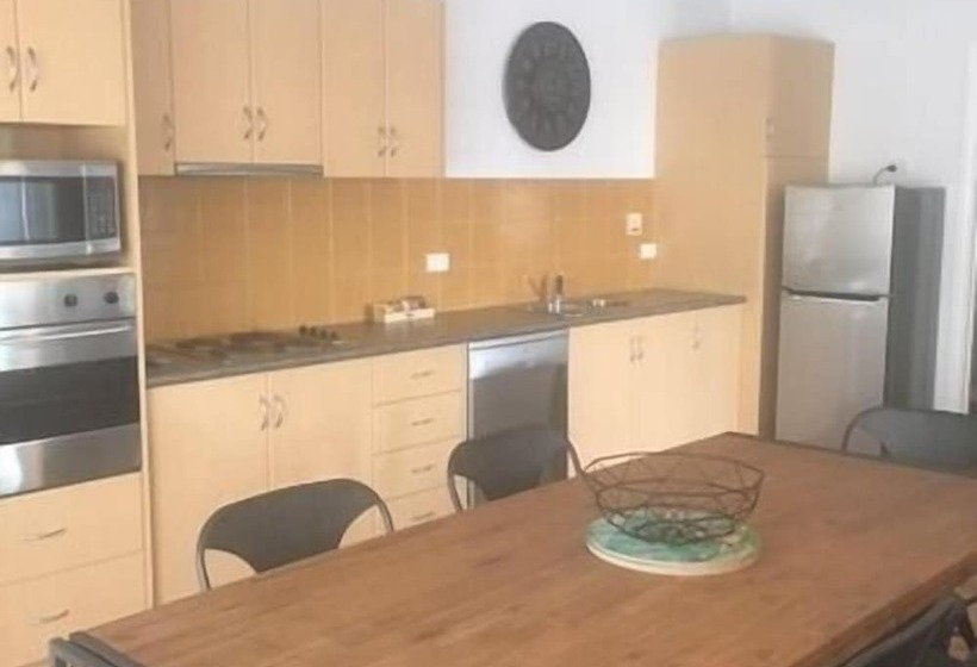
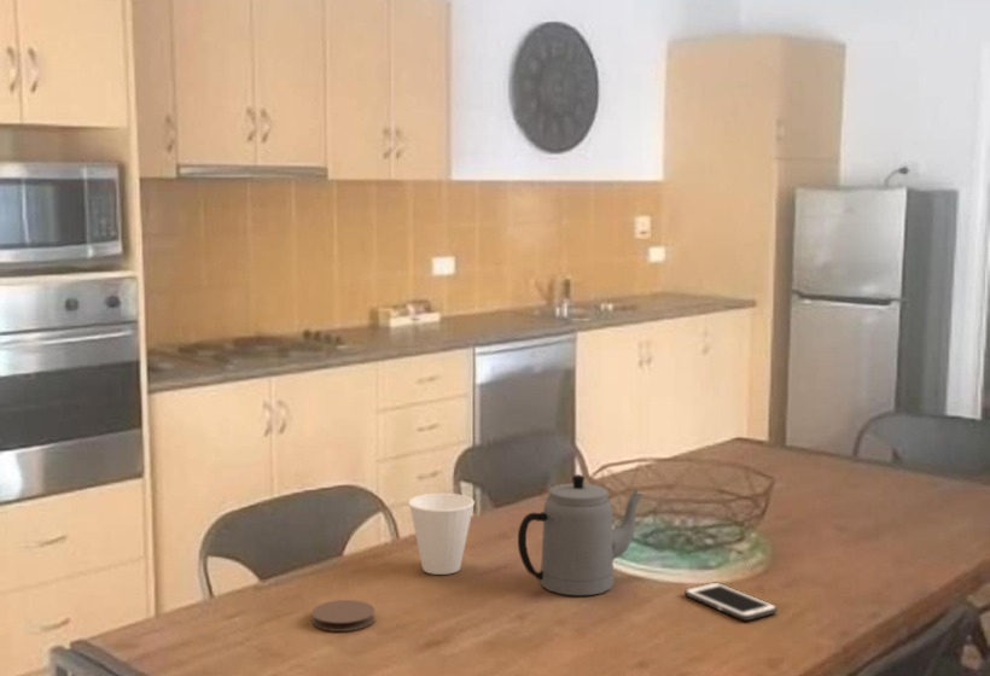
+ cup [407,493,476,576]
+ coaster [310,599,375,633]
+ cell phone [683,582,779,622]
+ teapot [517,473,645,596]
